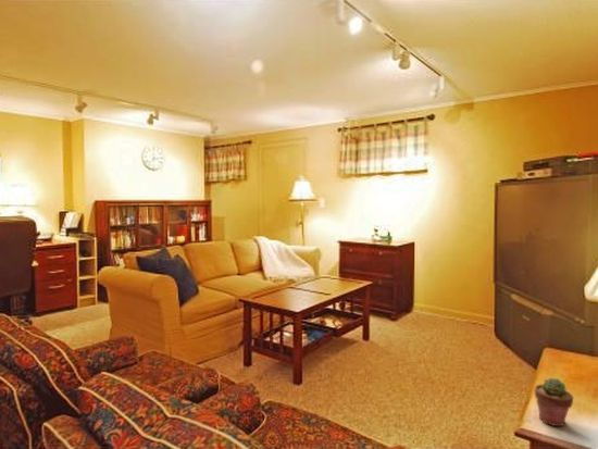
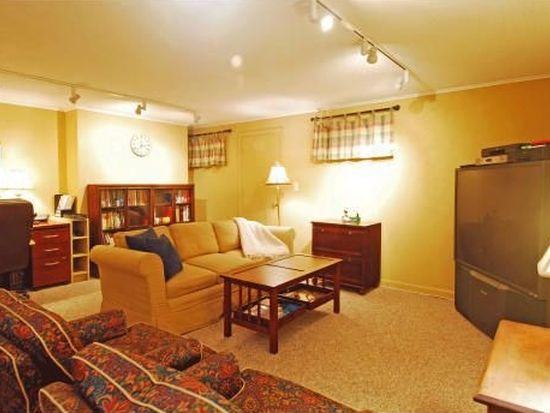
- potted succulent [533,377,574,427]
